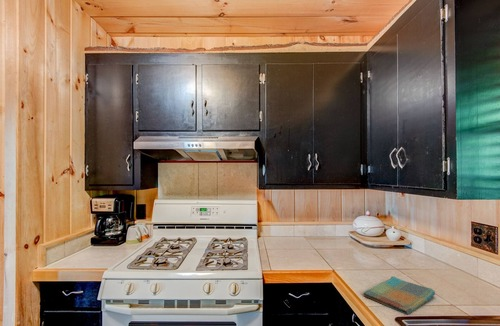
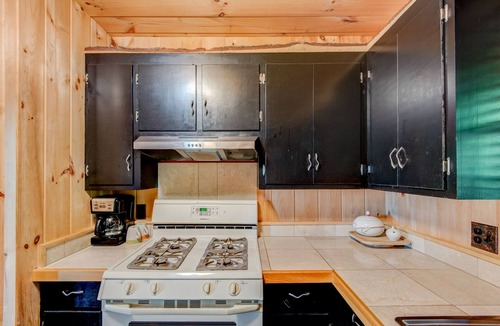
- dish towel [363,275,436,316]
